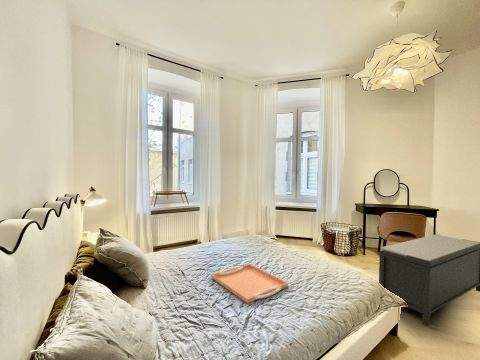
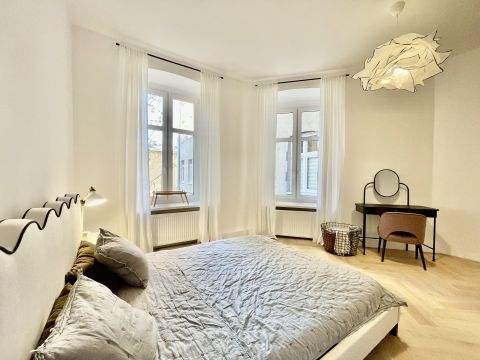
- bench [377,234,480,327]
- serving tray [210,263,289,304]
